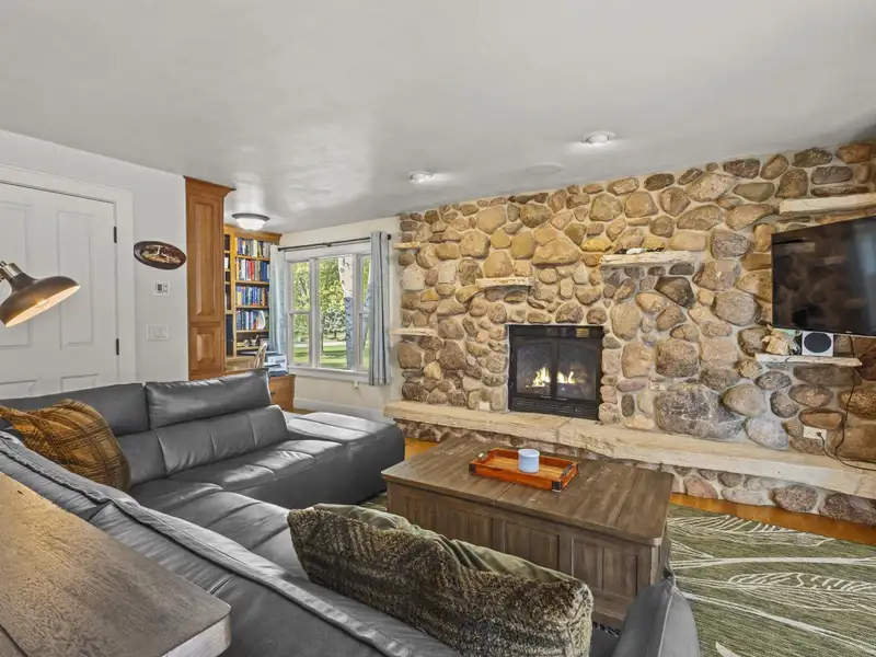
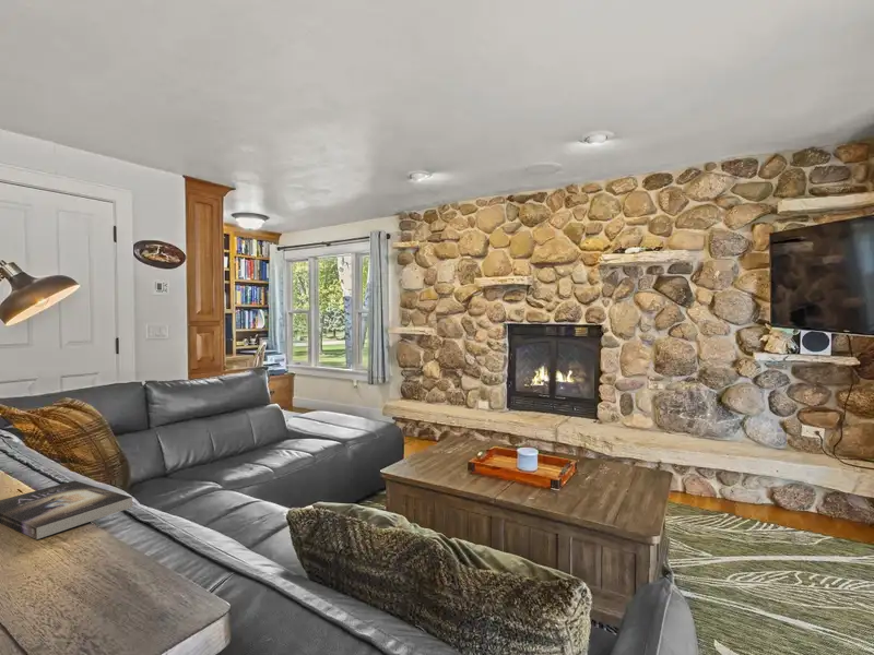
+ book [0,479,133,540]
